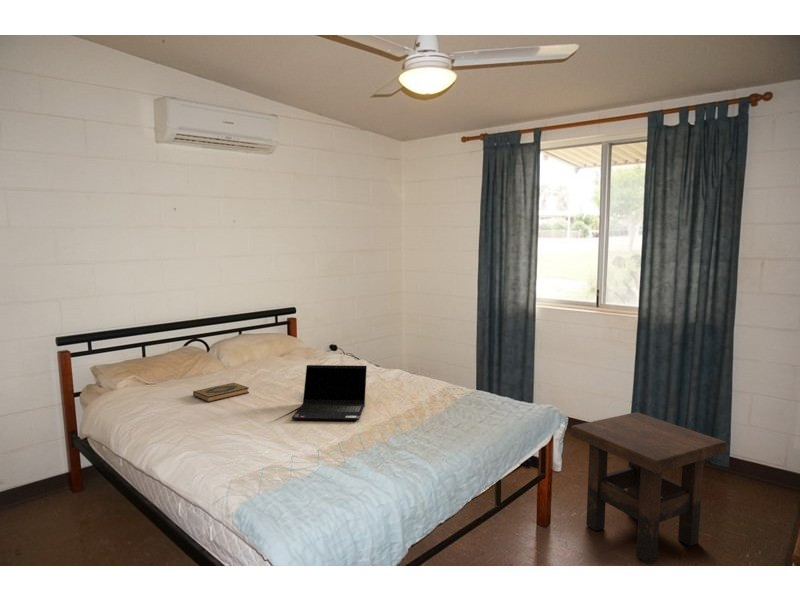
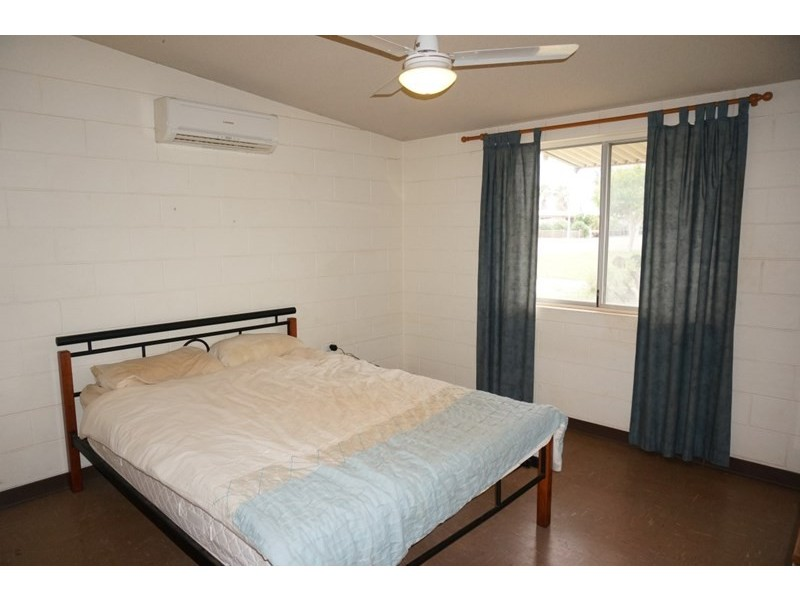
- hardback book [192,382,250,403]
- laptop computer [291,364,368,421]
- side table [570,411,728,564]
